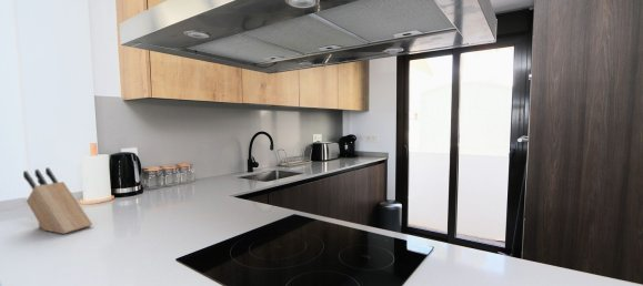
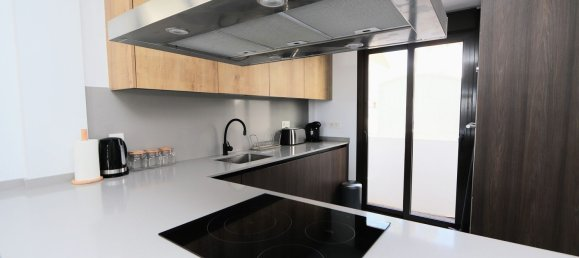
- knife block [22,166,93,235]
